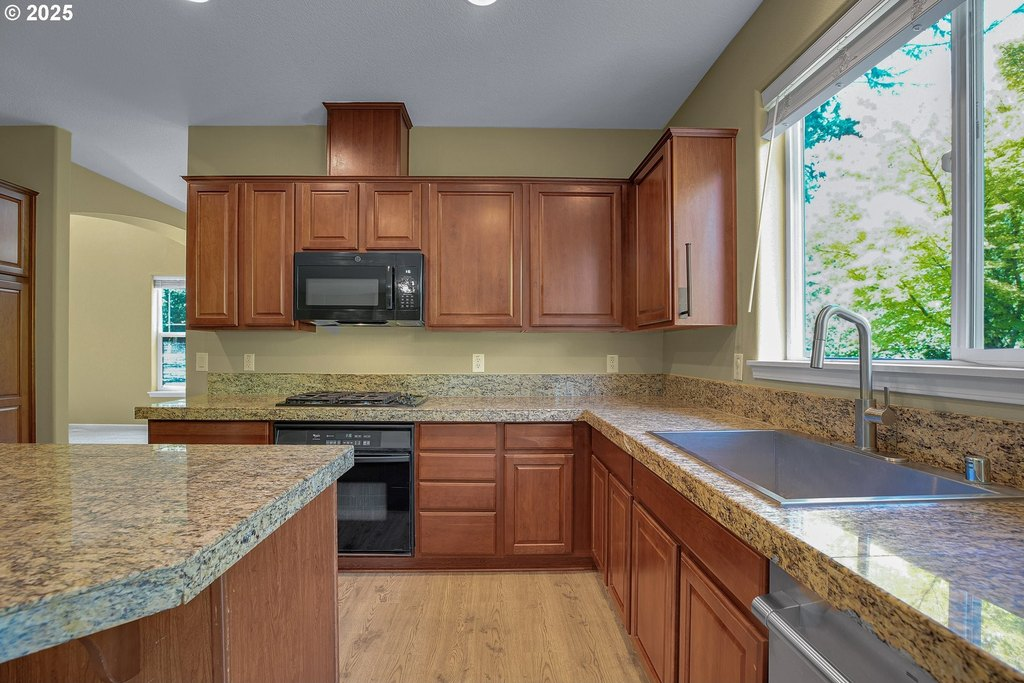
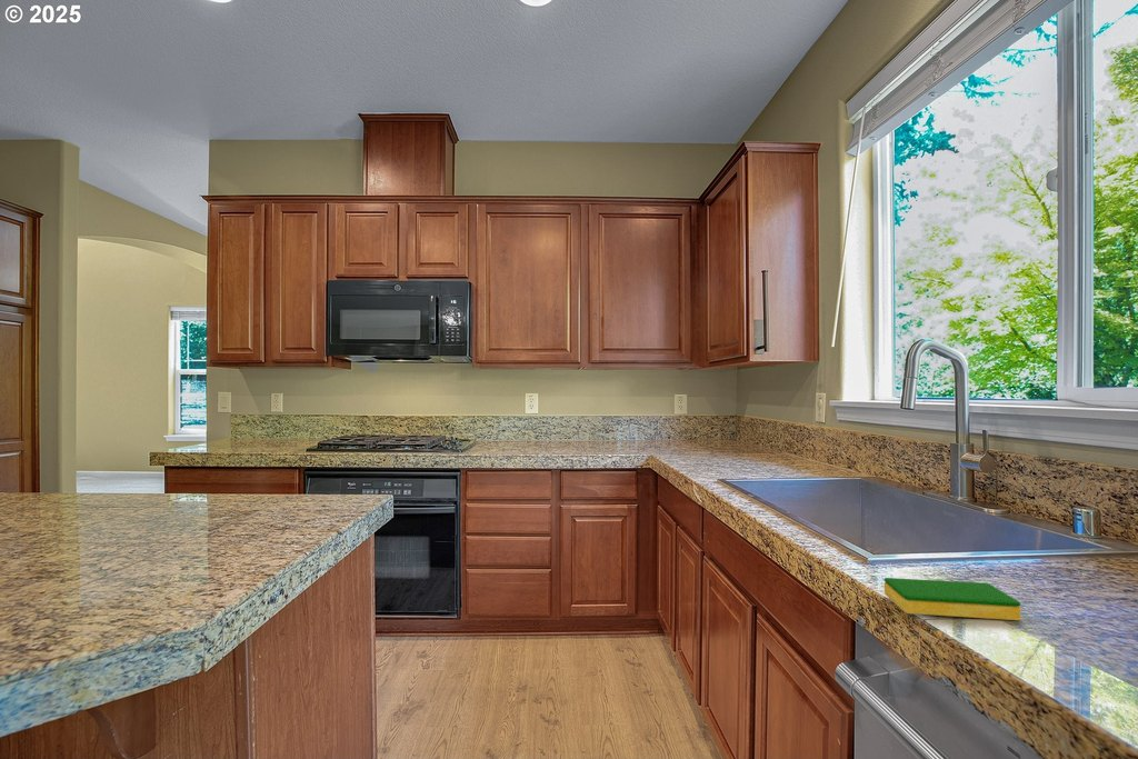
+ dish sponge [884,577,1021,621]
